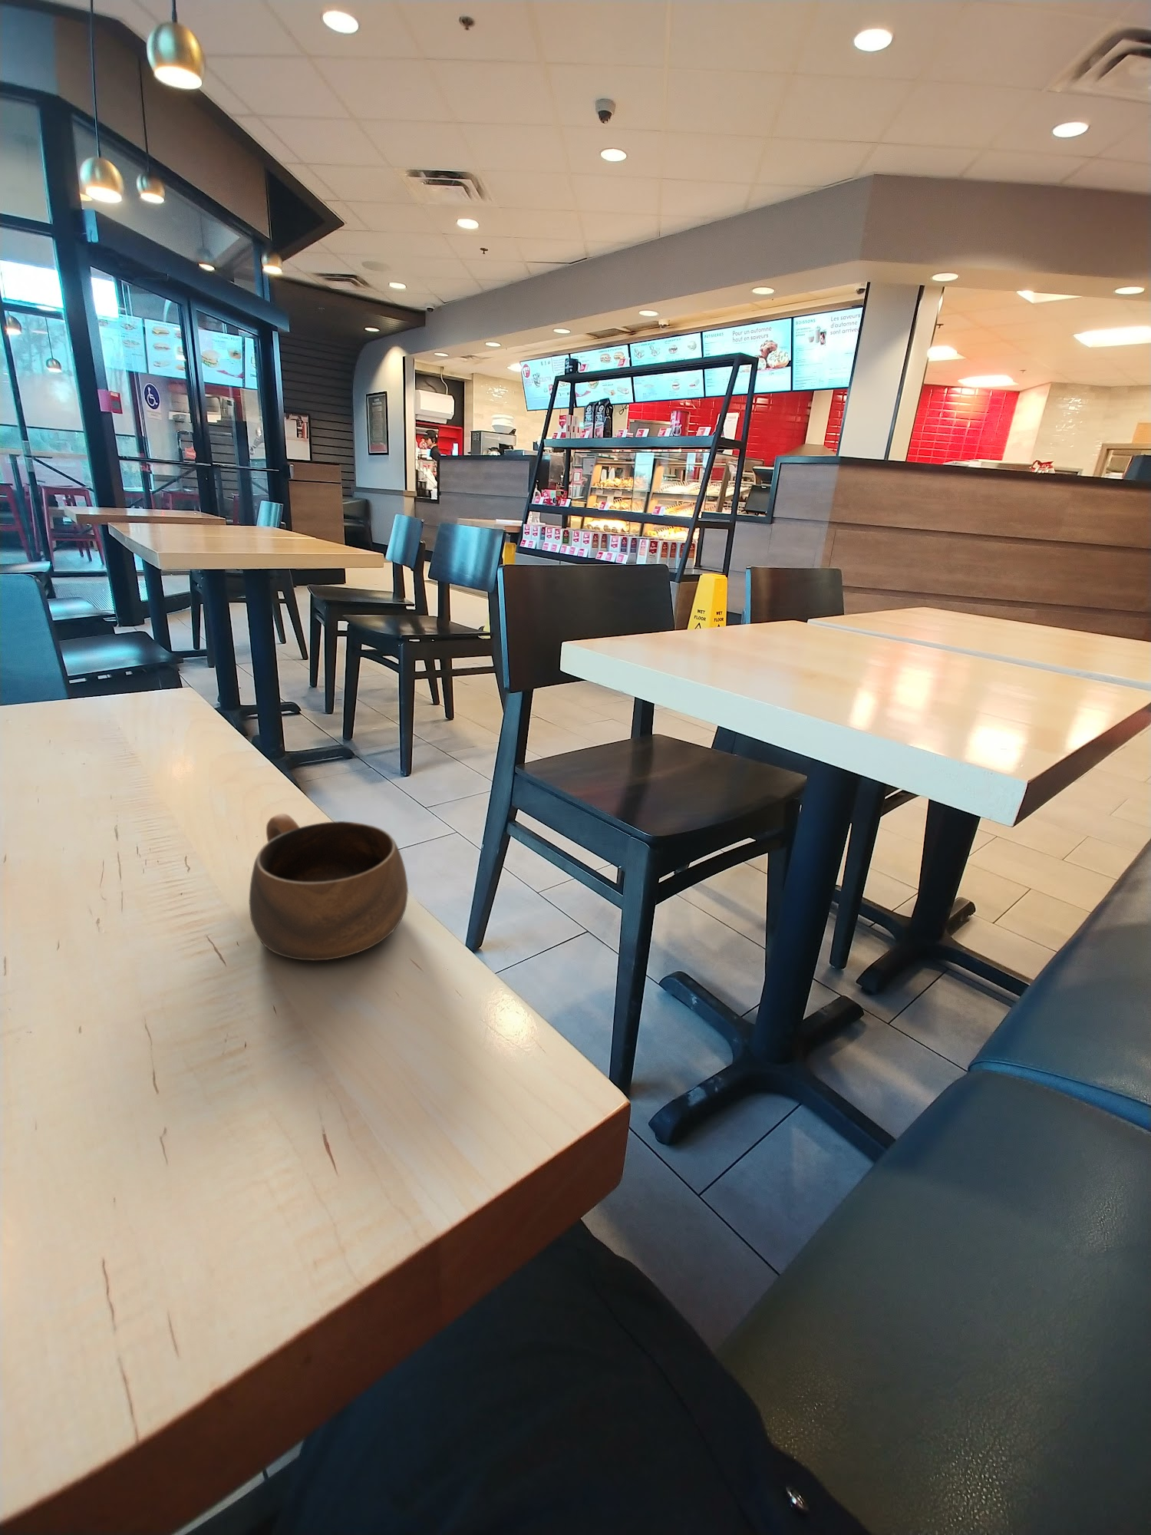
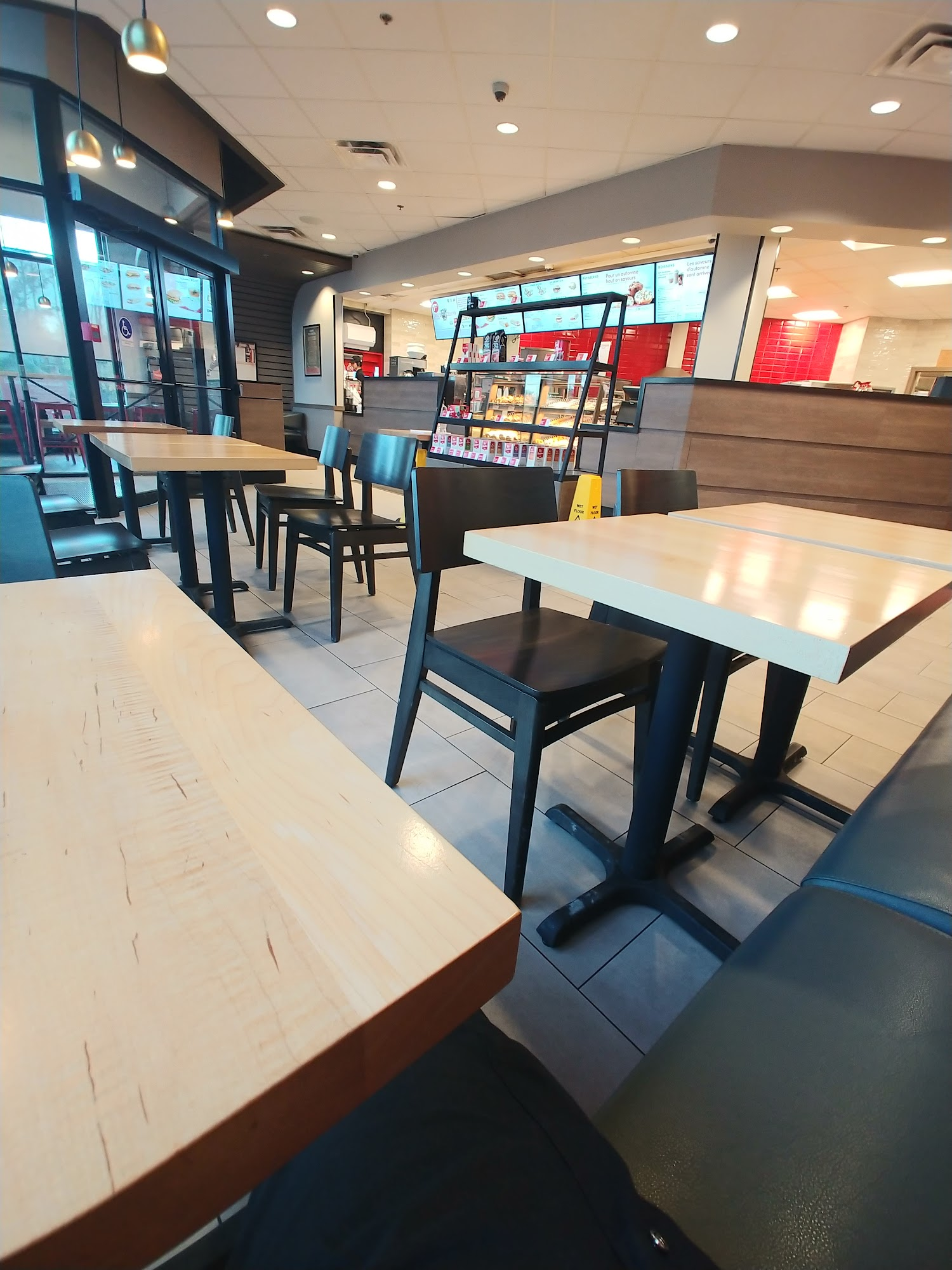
- cup [249,812,409,962]
